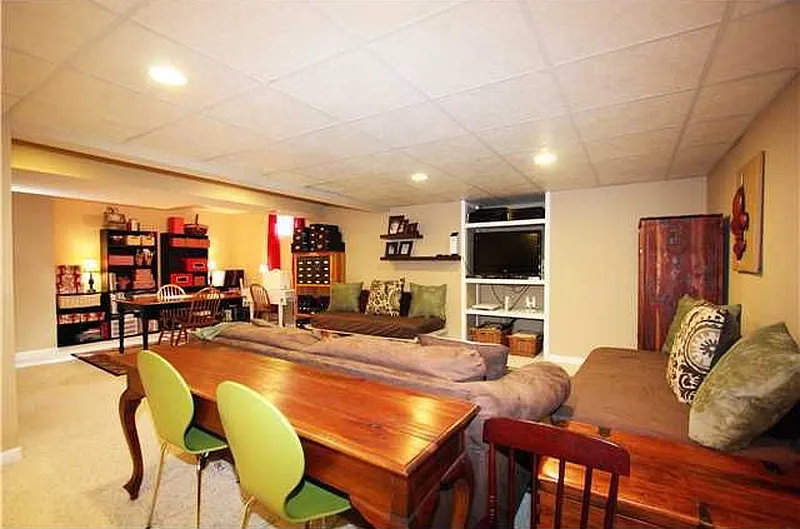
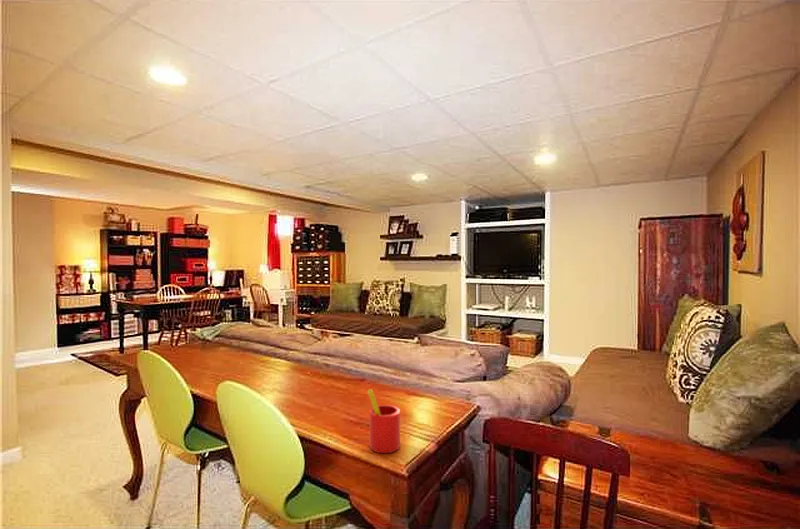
+ straw [367,388,401,454]
